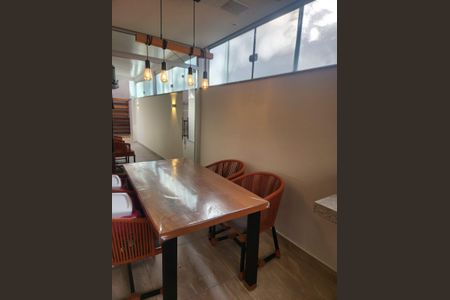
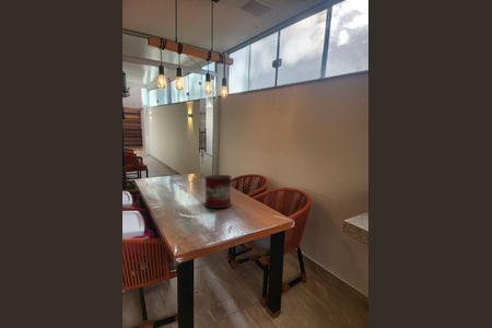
+ plant pot [203,174,233,209]
